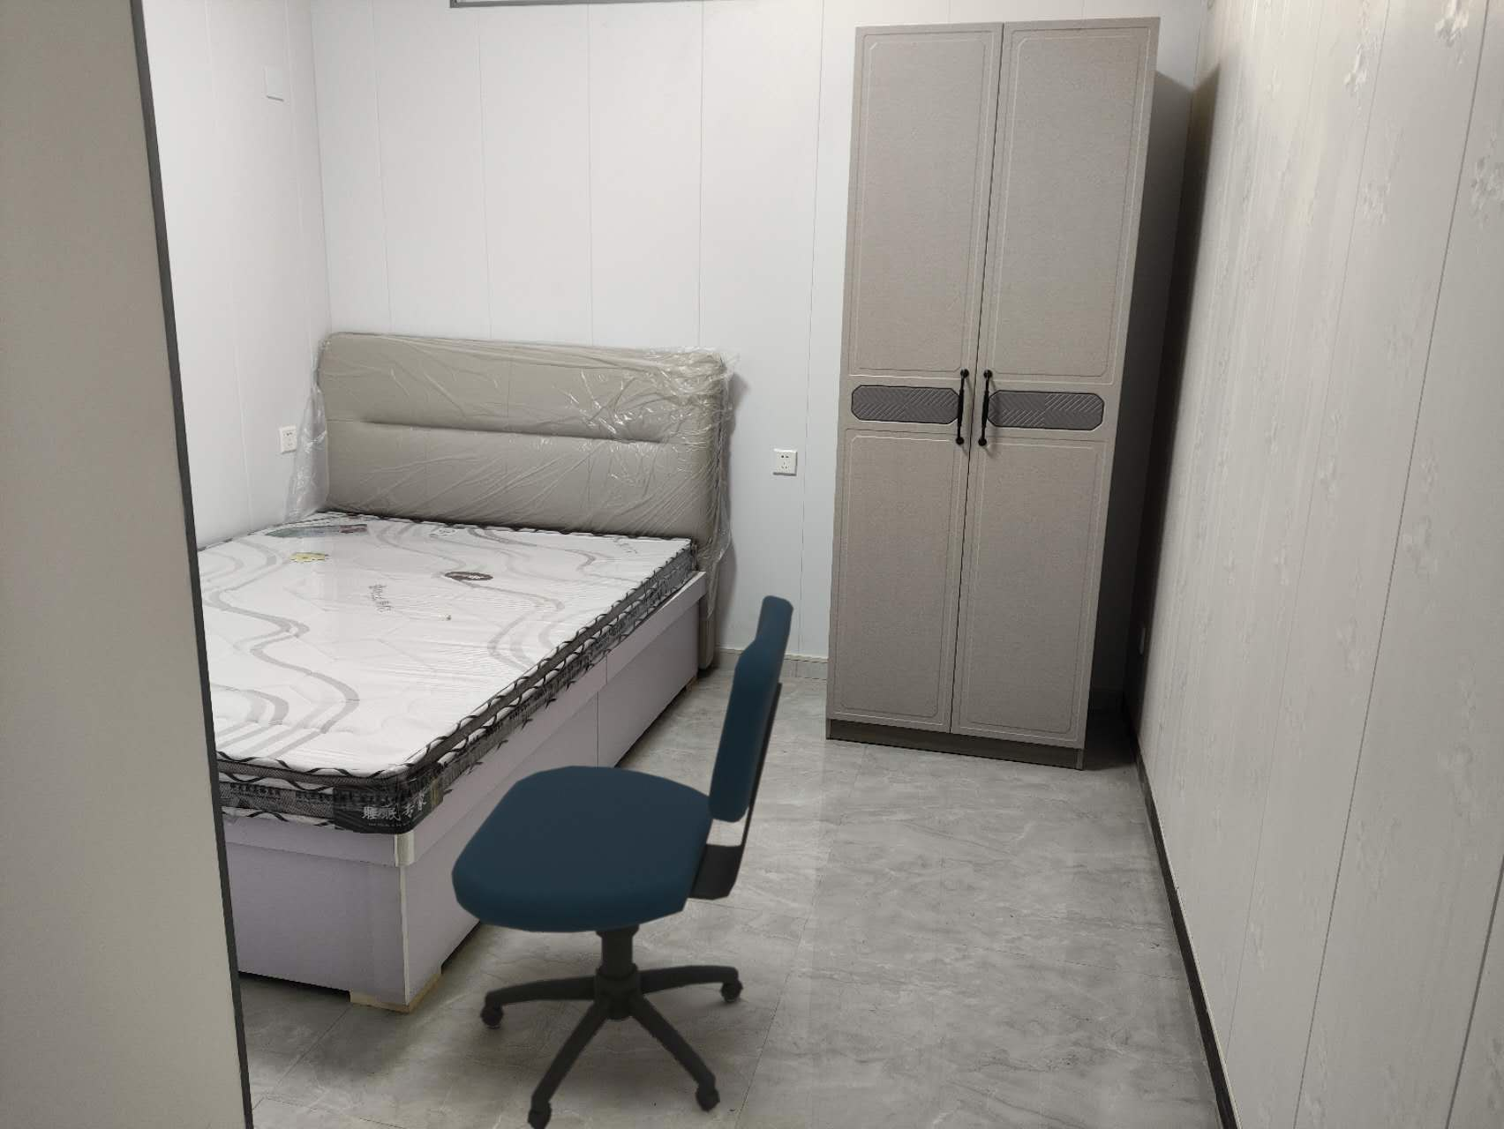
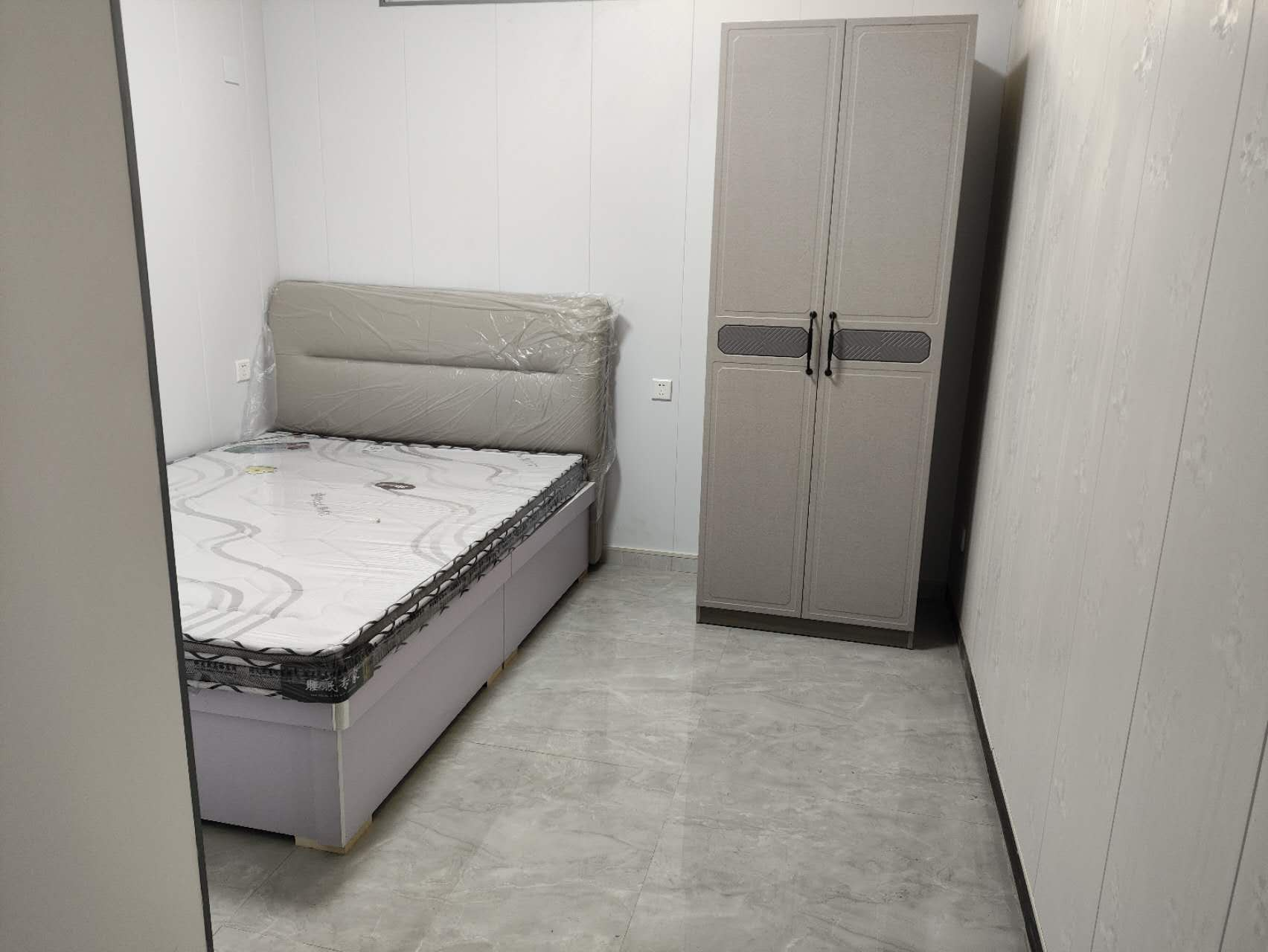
- office chair [451,594,795,1129]
